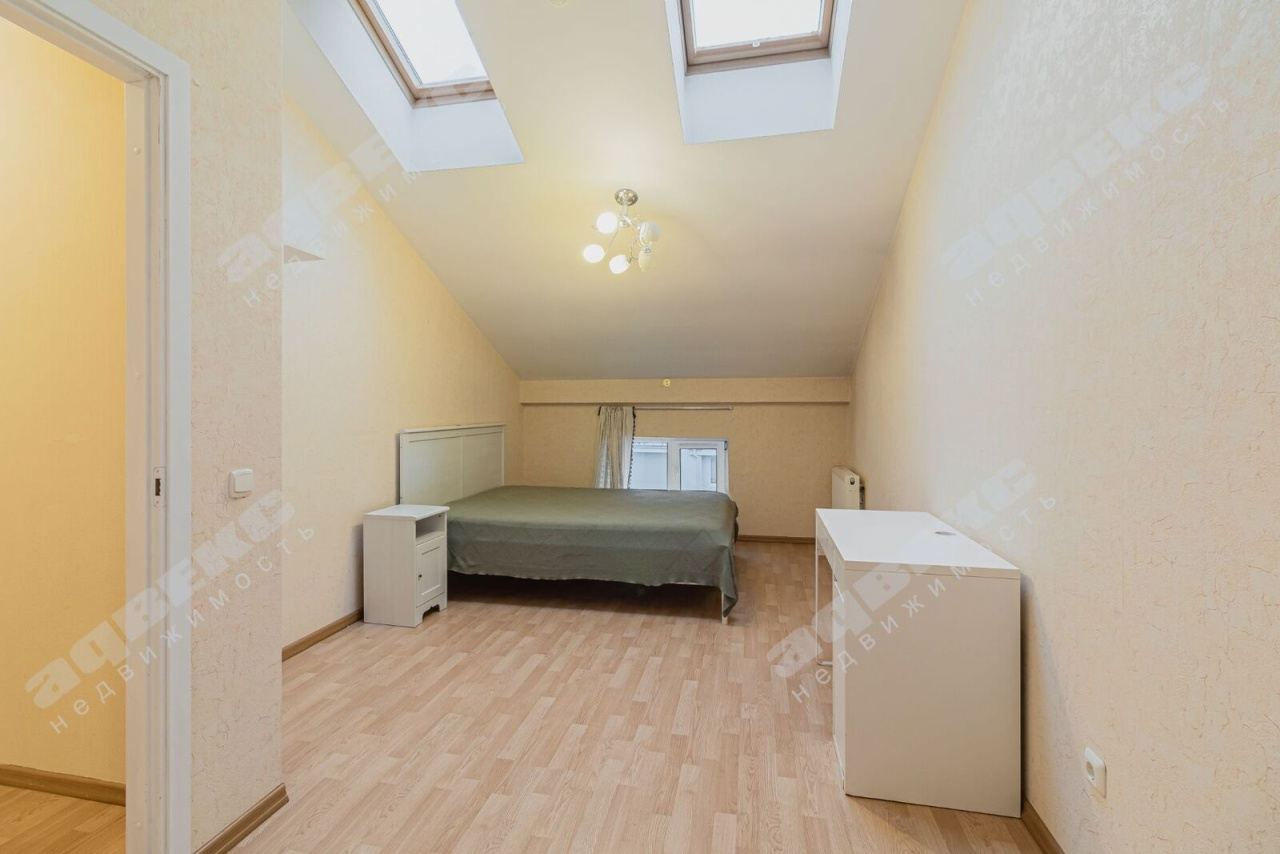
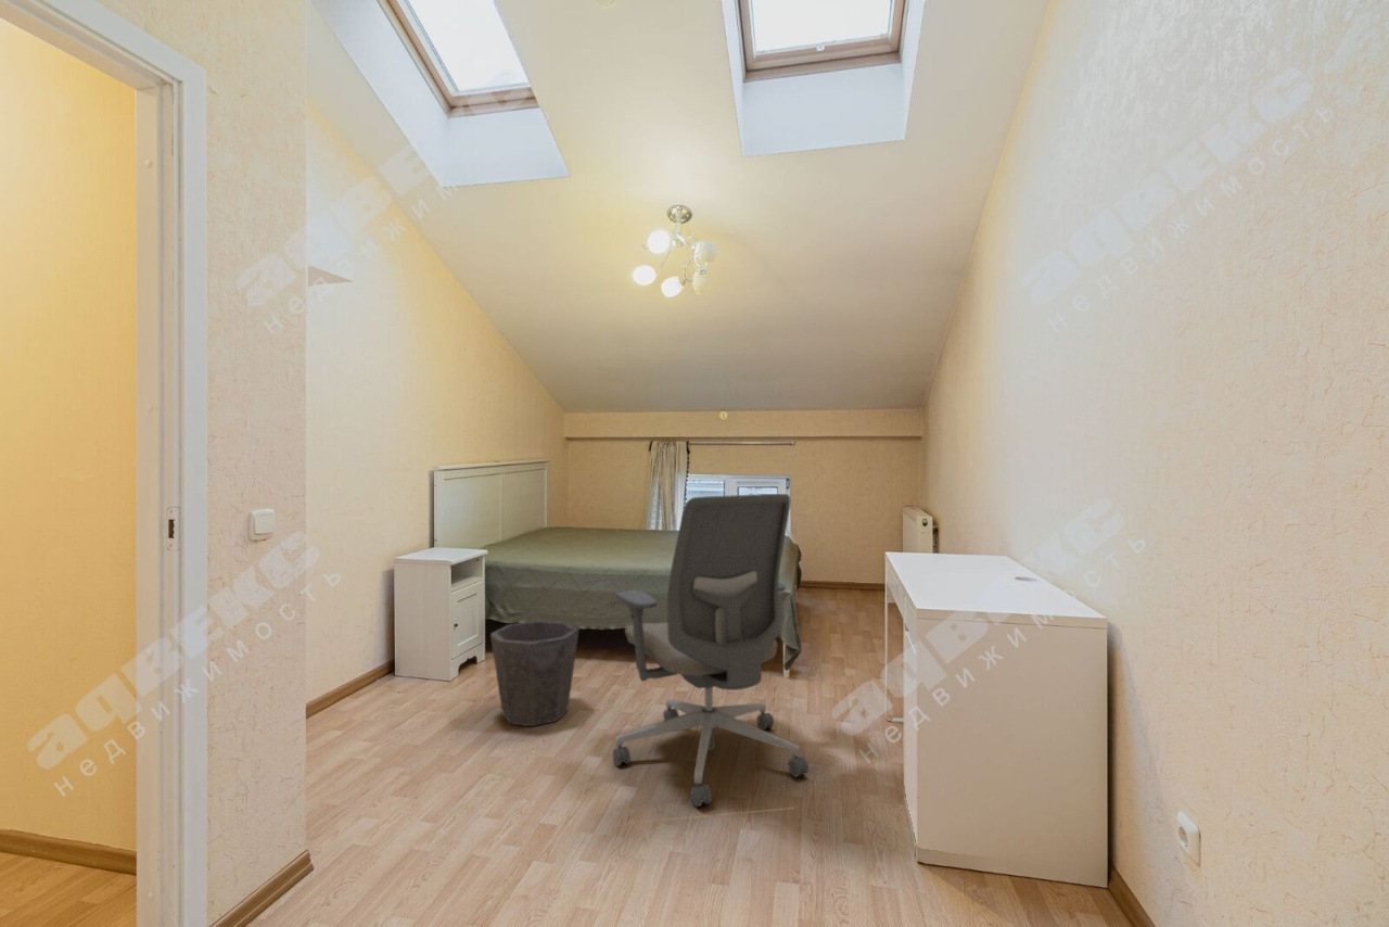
+ office chair [612,493,810,808]
+ waste bin [489,620,581,727]
